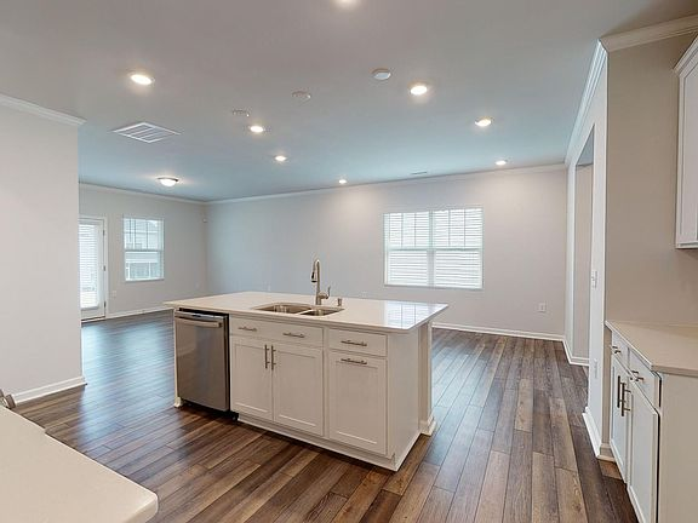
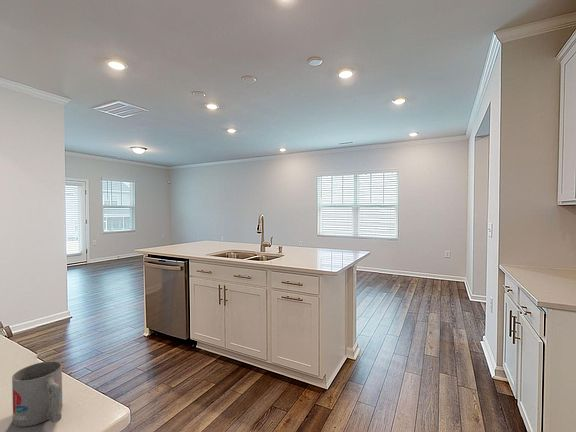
+ mug [11,360,63,428]
